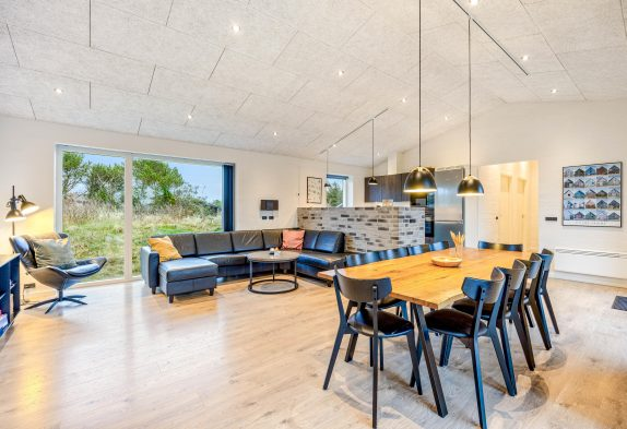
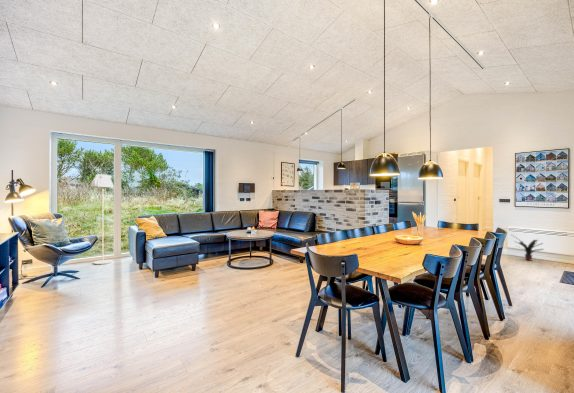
+ potted plant [511,234,545,262]
+ floor lamp [90,173,115,265]
